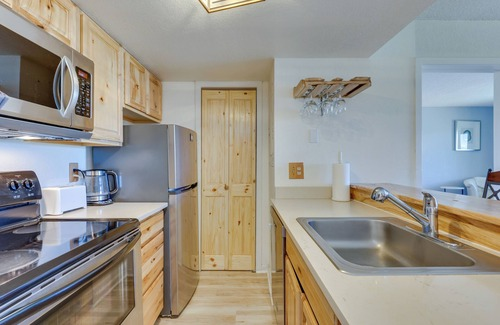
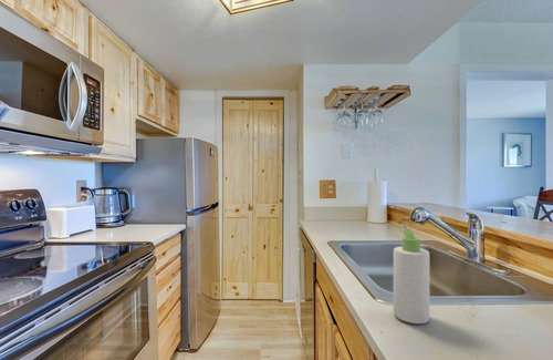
+ bottle [393,219,430,325]
